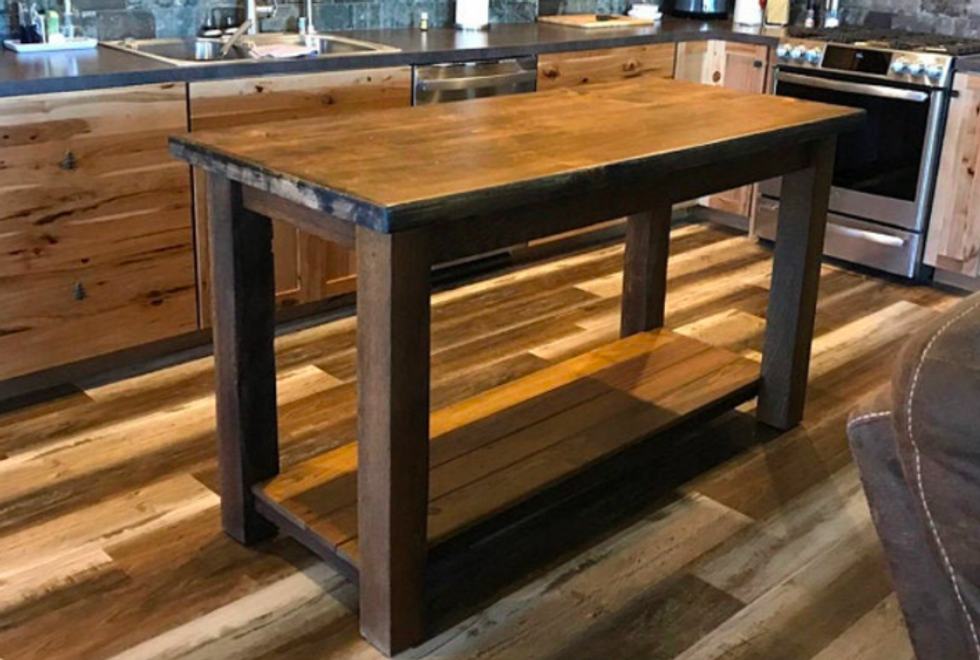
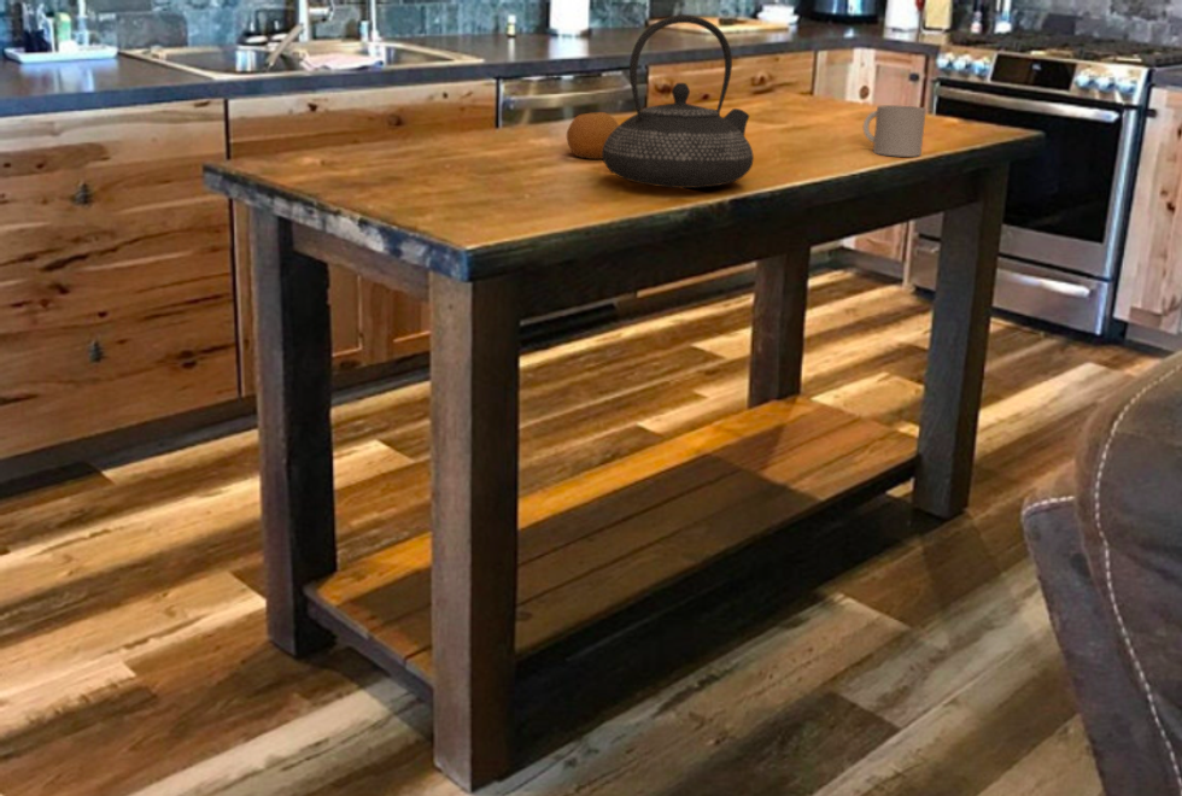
+ teapot [602,14,755,189]
+ fruit [566,111,620,160]
+ mug [862,104,928,158]
